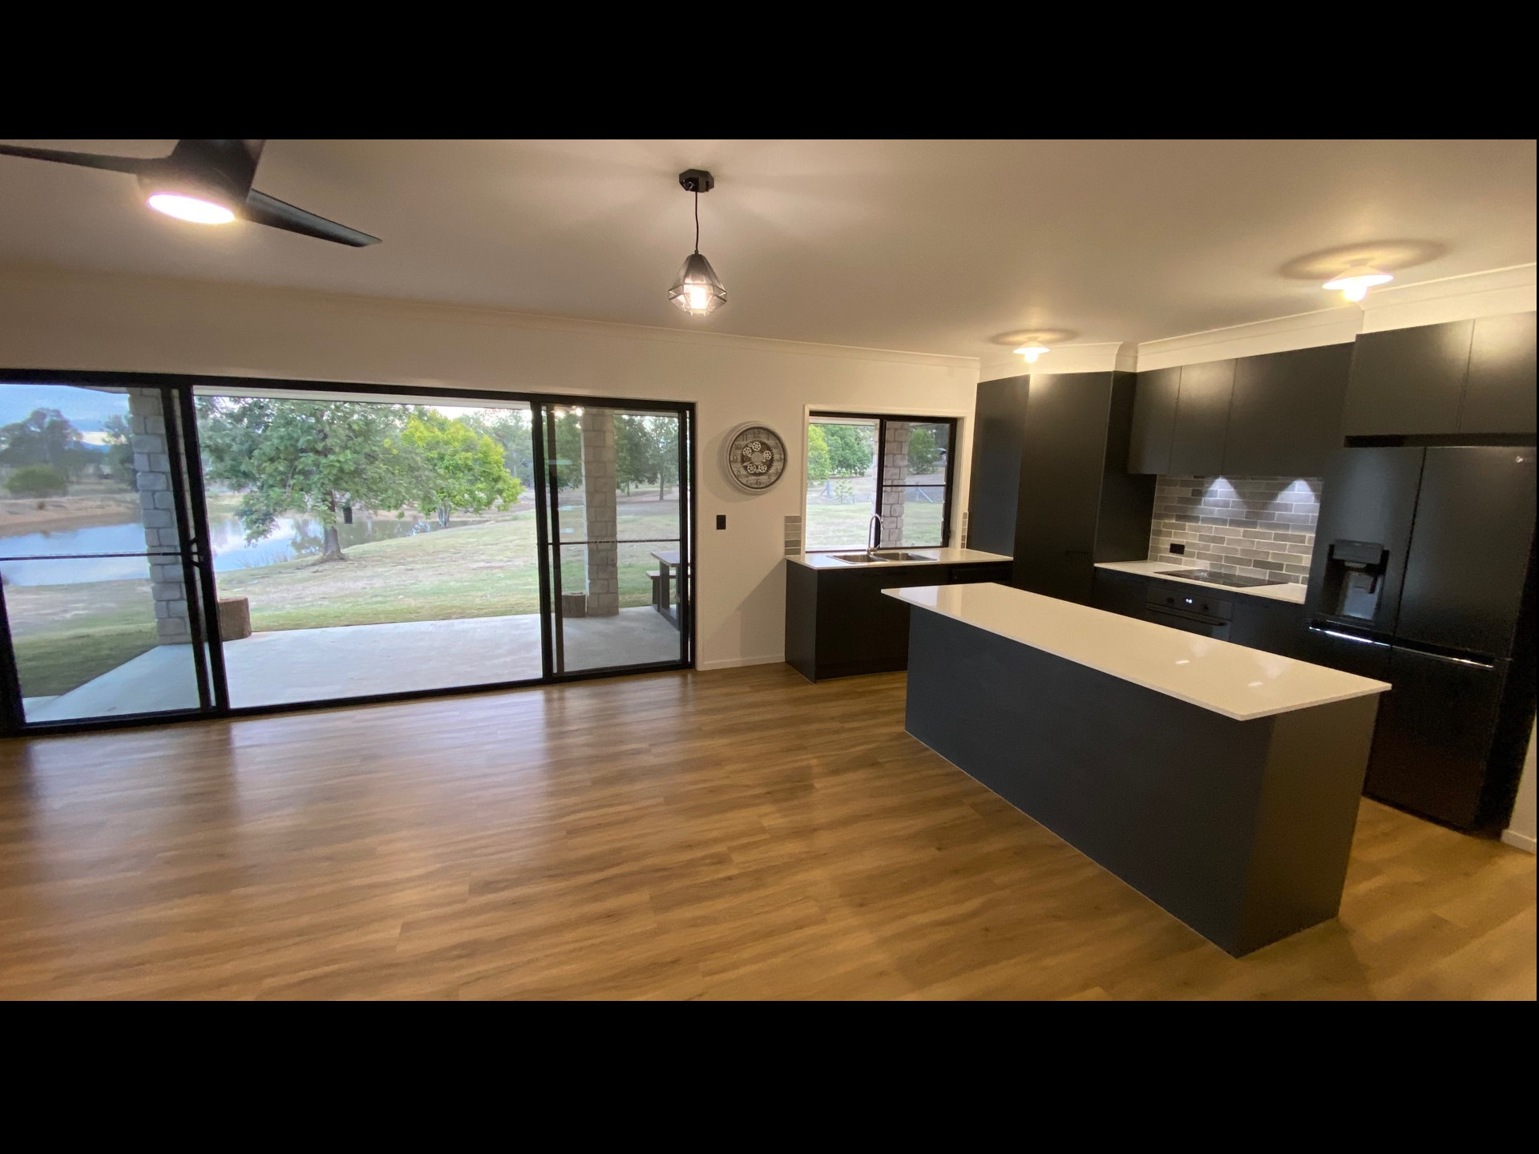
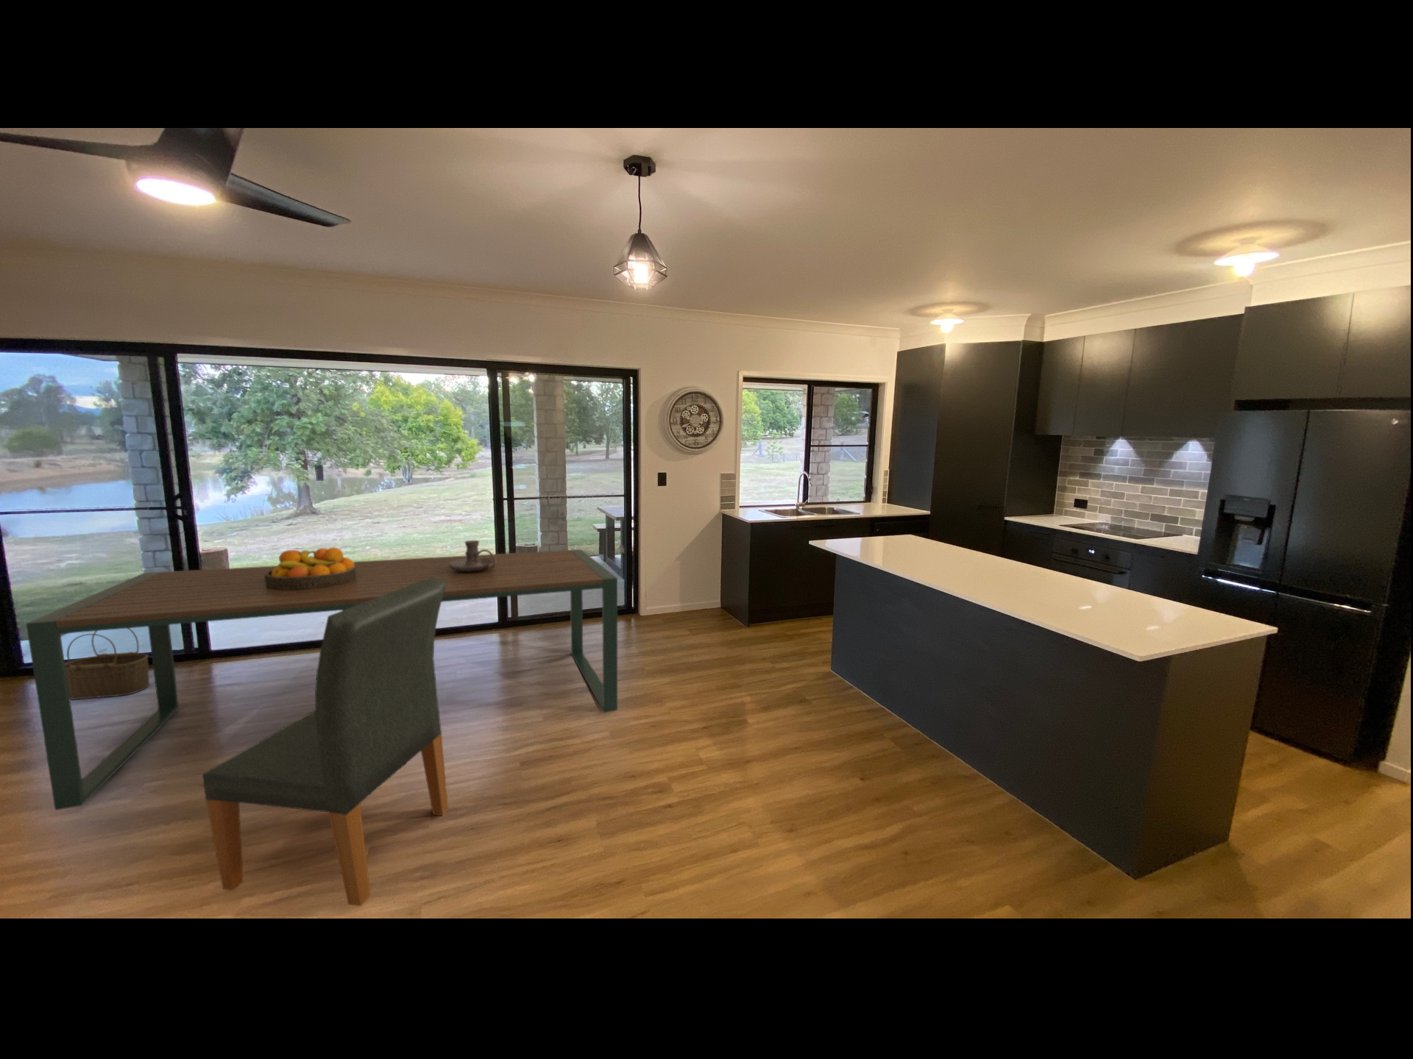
+ wicker basket [65,629,150,700]
+ dining table [24,548,619,811]
+ fruit bowl [265,546,356,590]
+ candle holder [448,540,496,572]
+ dining chair [201,577,448,907]
